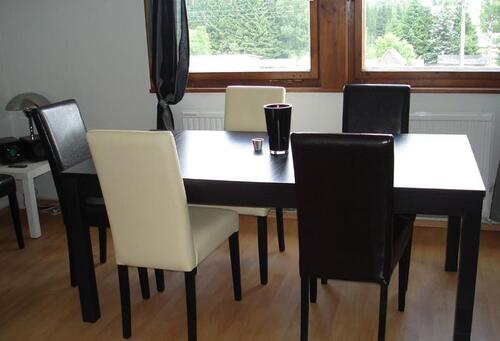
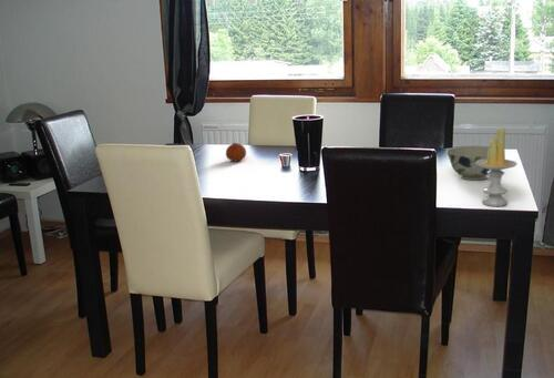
+ bowl [445,144,491,181]
+ candle [475,127,519,207]
+ fruit [225,142,247,163]
